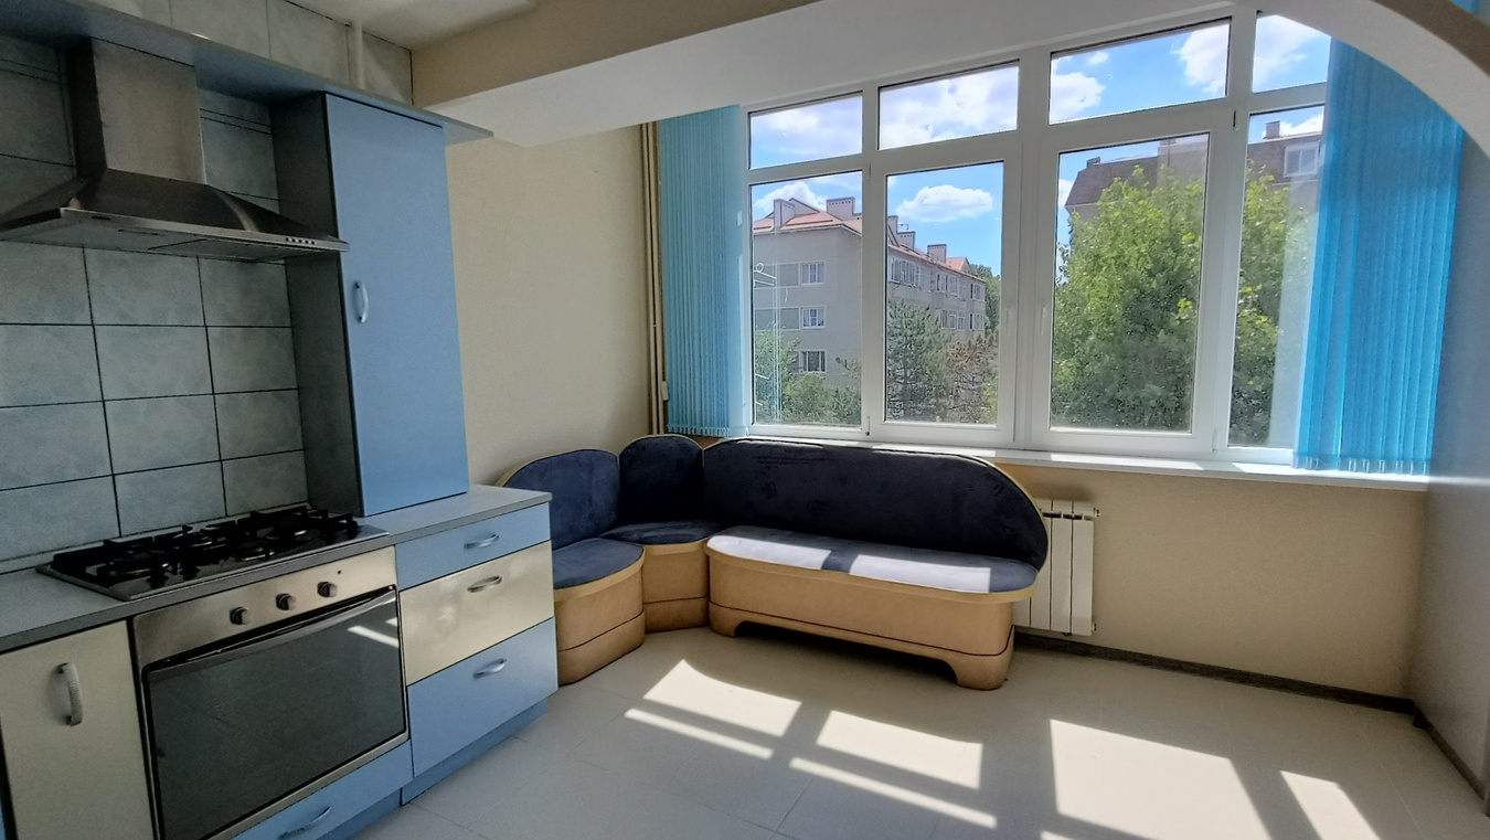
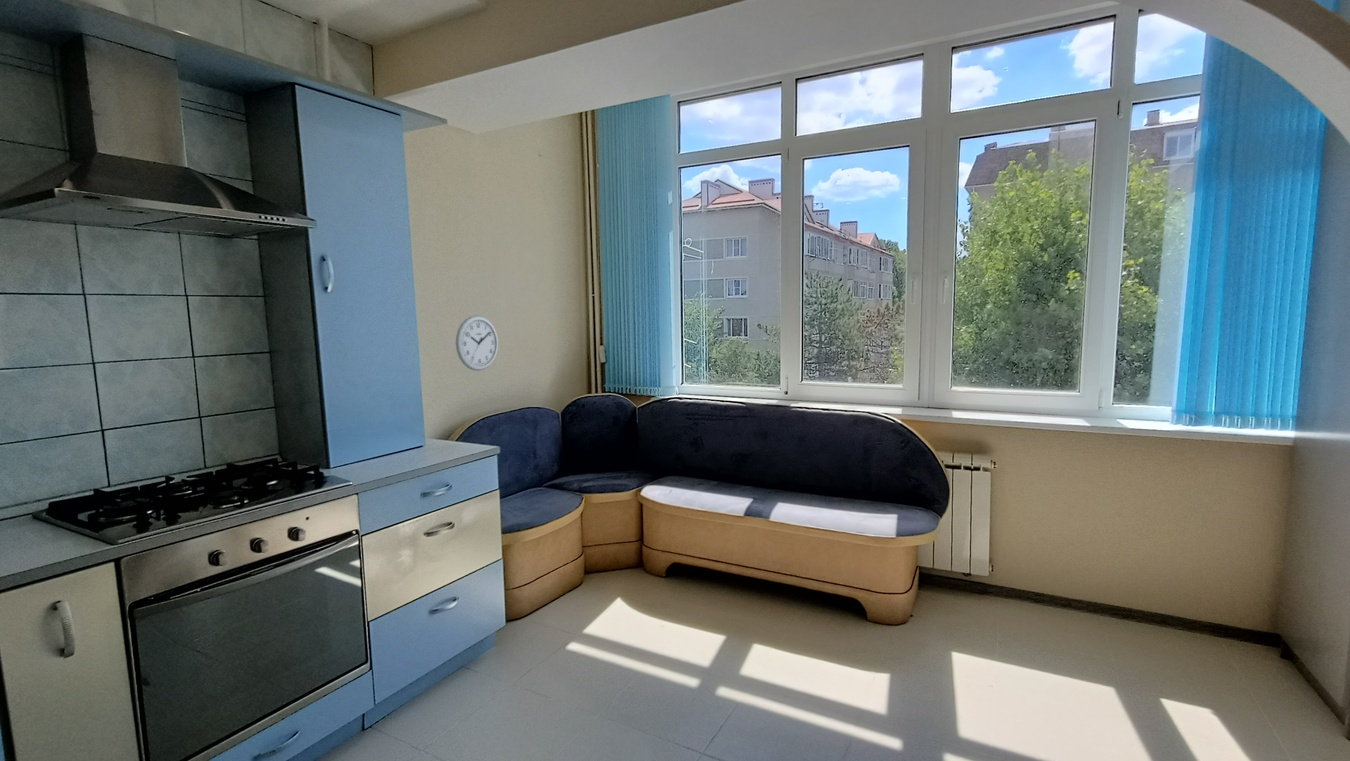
+ wall clock [455,314,499,372]
